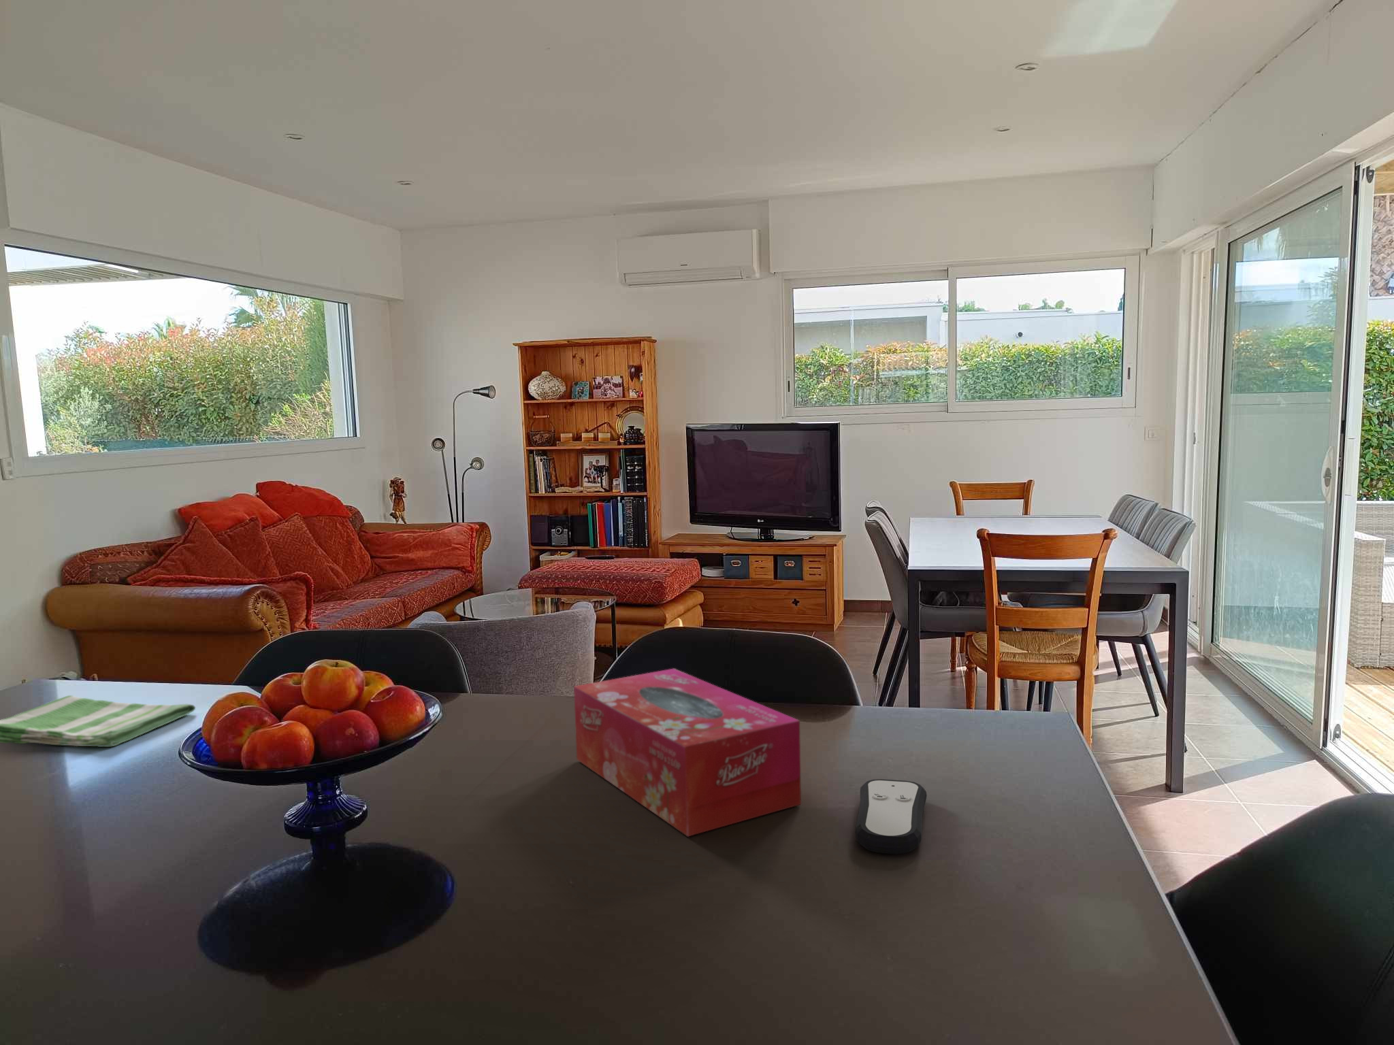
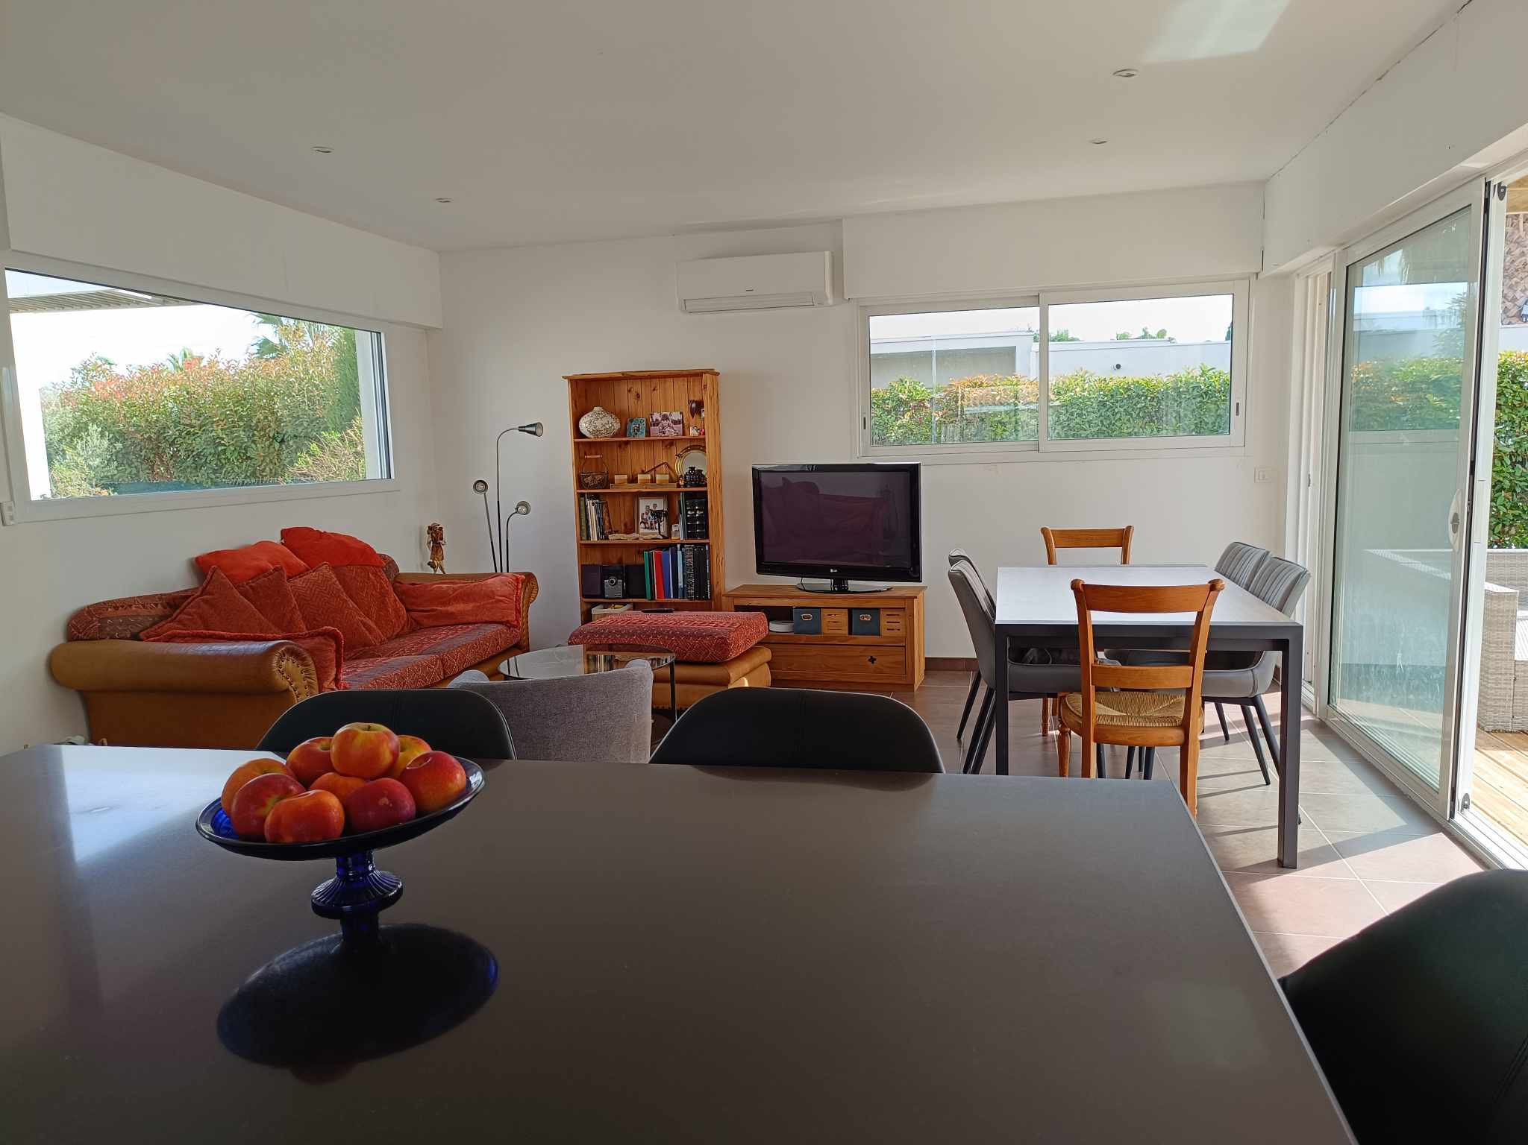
- tissue box [573,668,801,838]
- remote control [854,778,928,854]
- dish towel [0,695,196,748]
